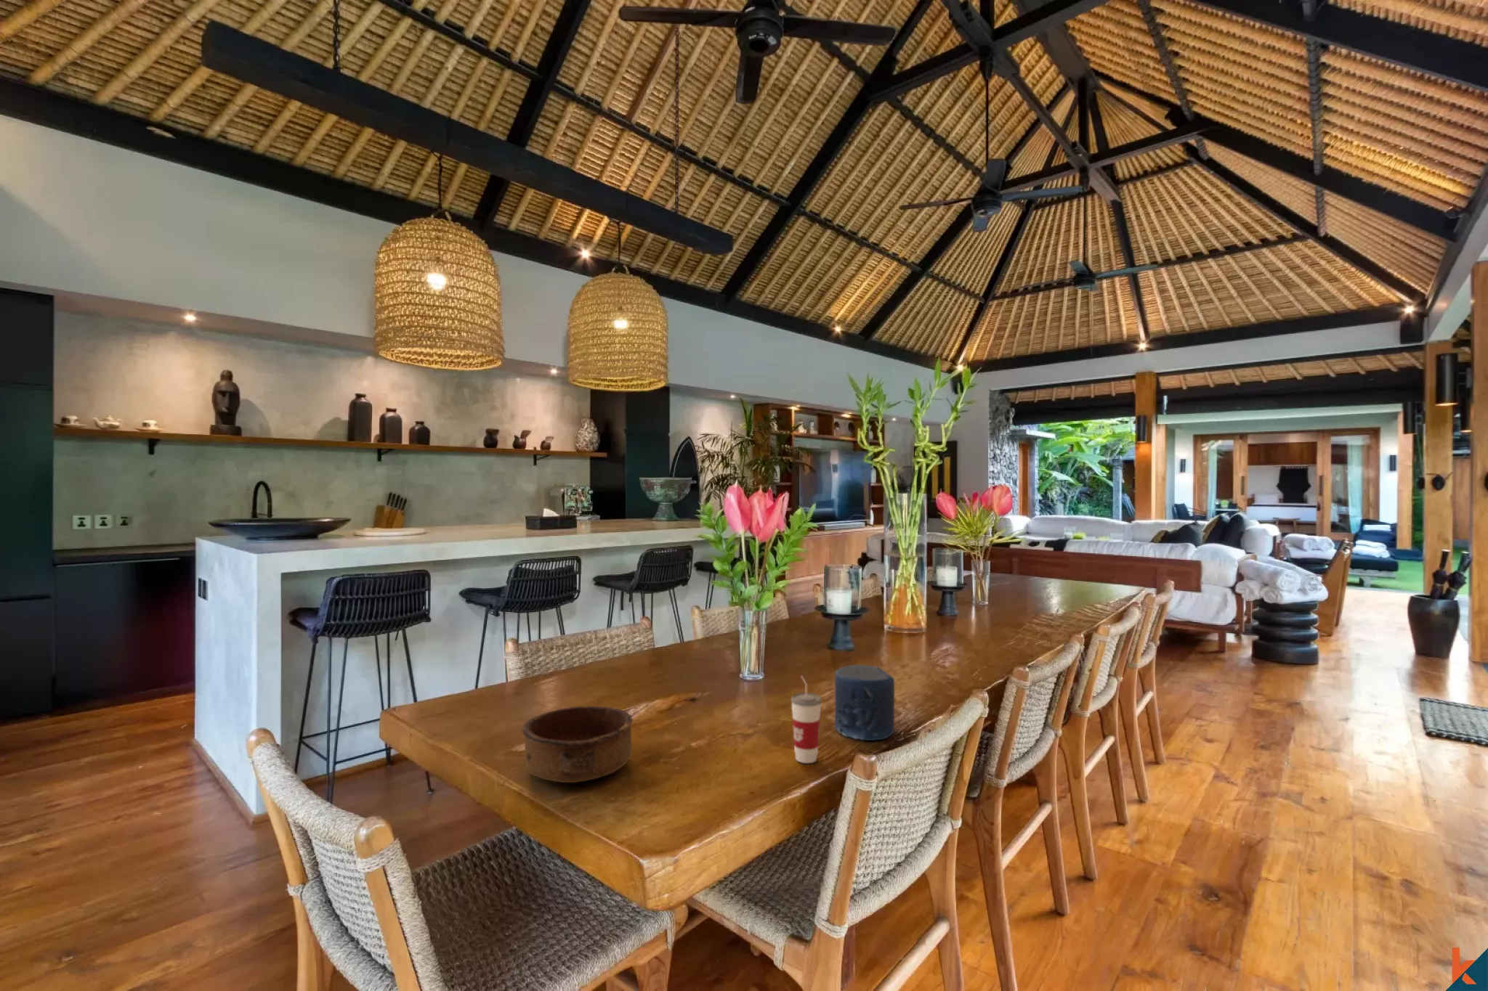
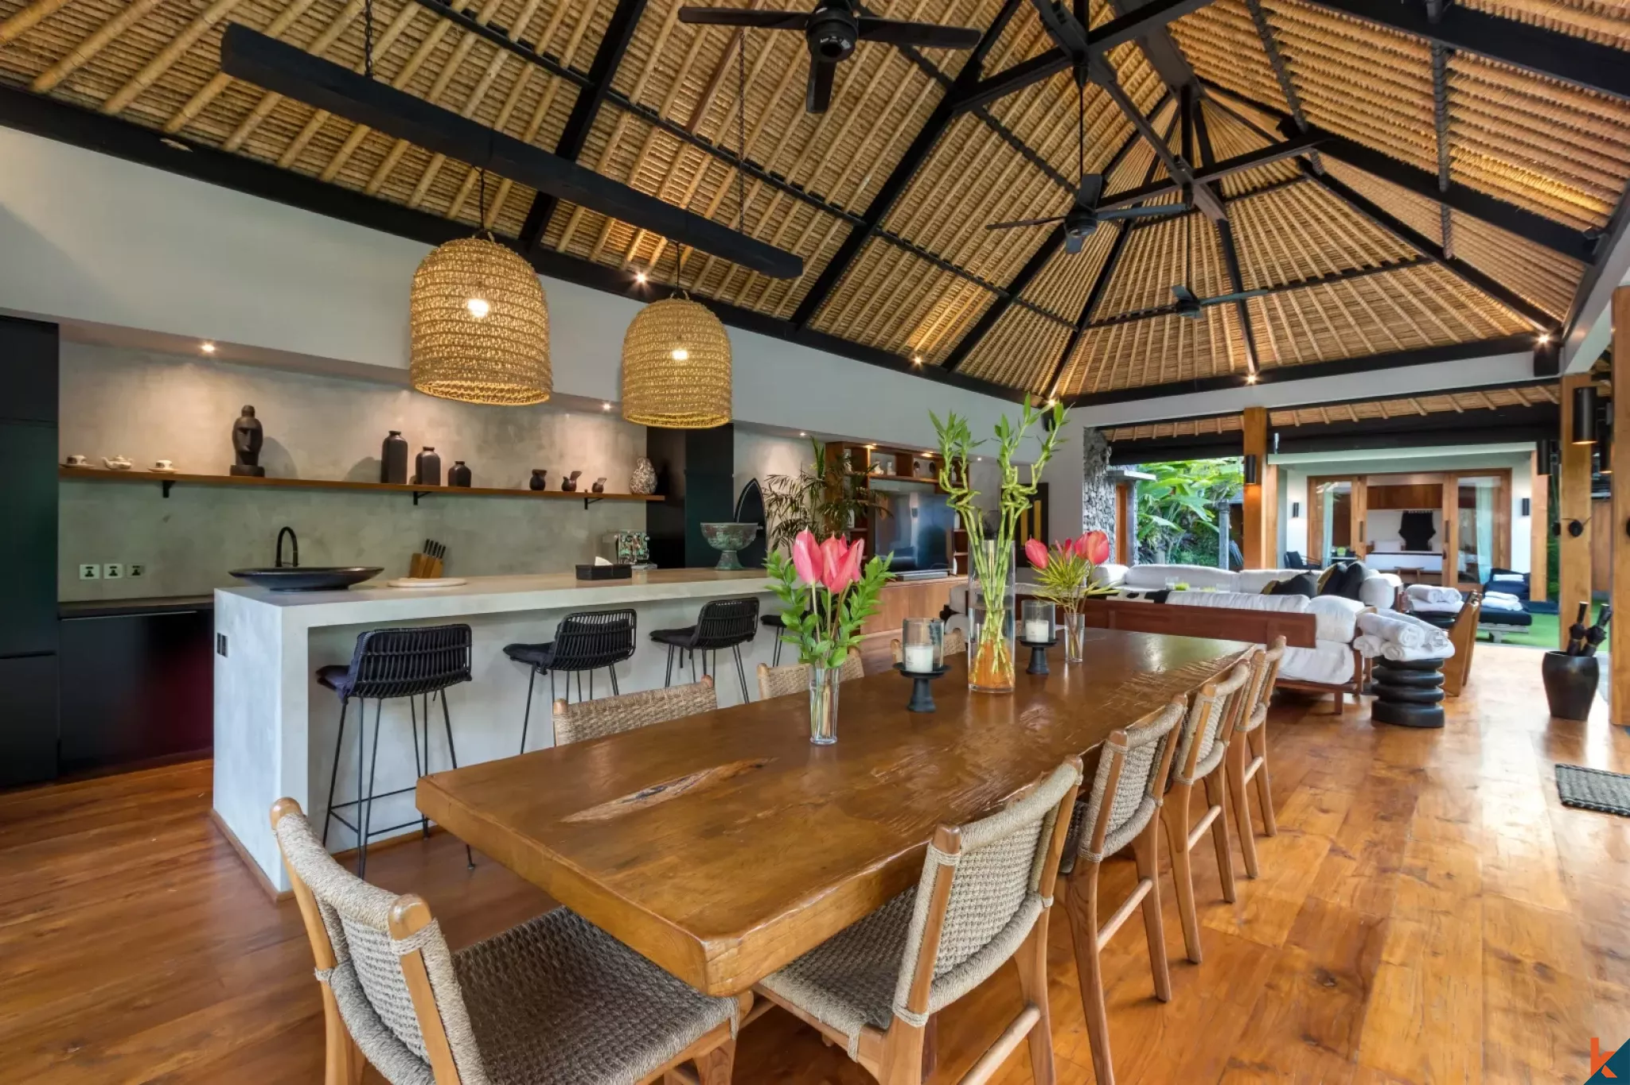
- cup [791,675,822,764]
- candle [834,665,895,741]
- bowl [522,705,634,783]
